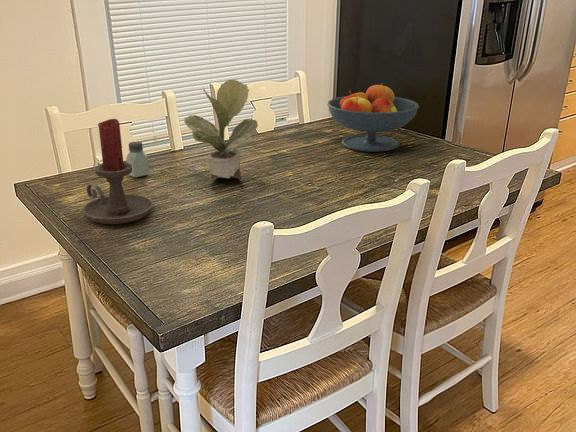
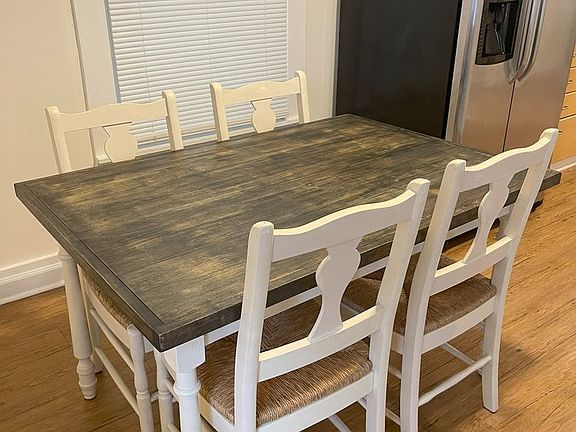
- saltshaker [125,141,150,178]
- candle holder [82,118,154,225]
- fruit bowl [326,82,420,153]
- potted plant [183,79,259,180]
